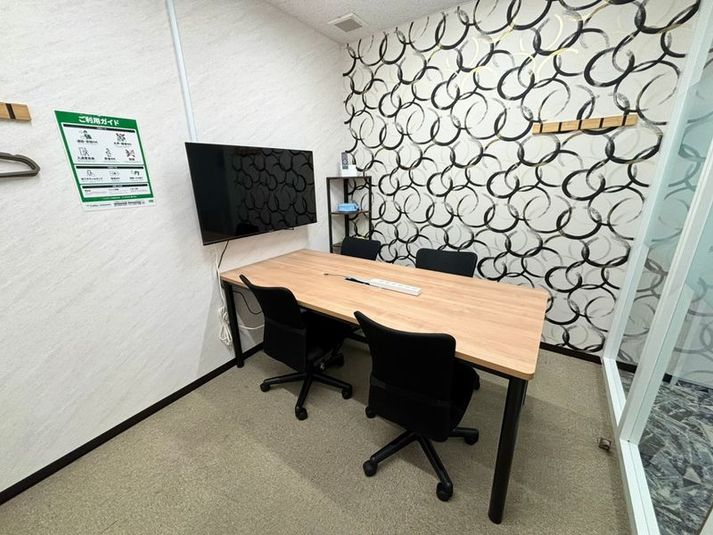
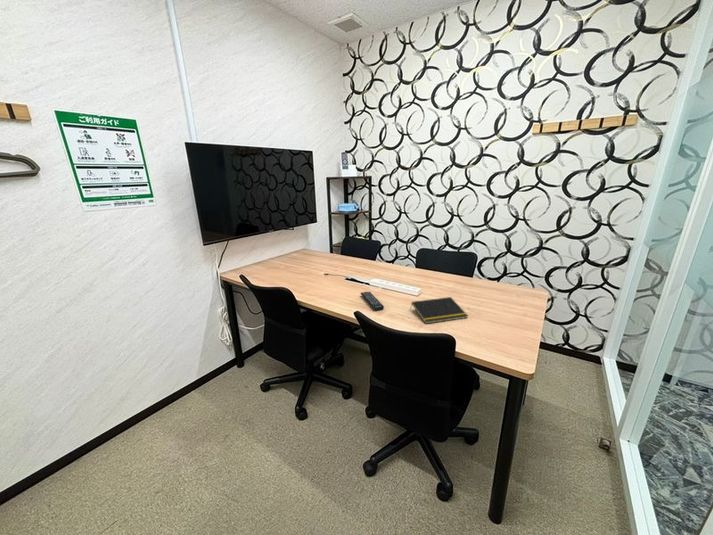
+ remote control [360,291,385,312]
+ notepad [409,296,469,325]
